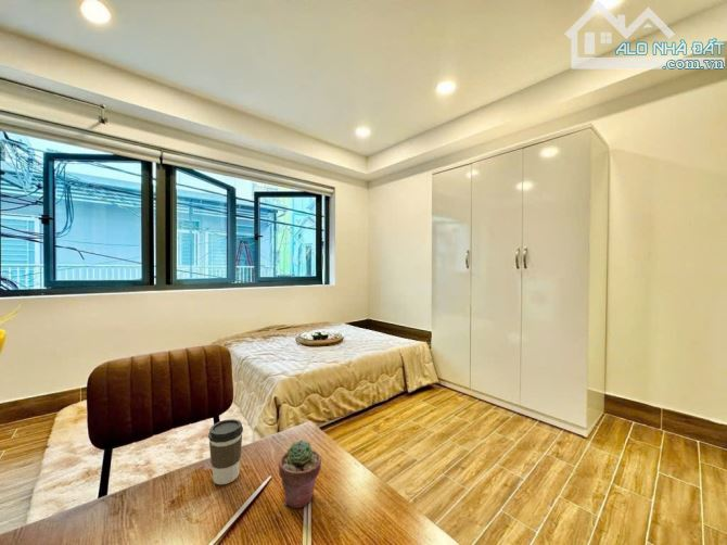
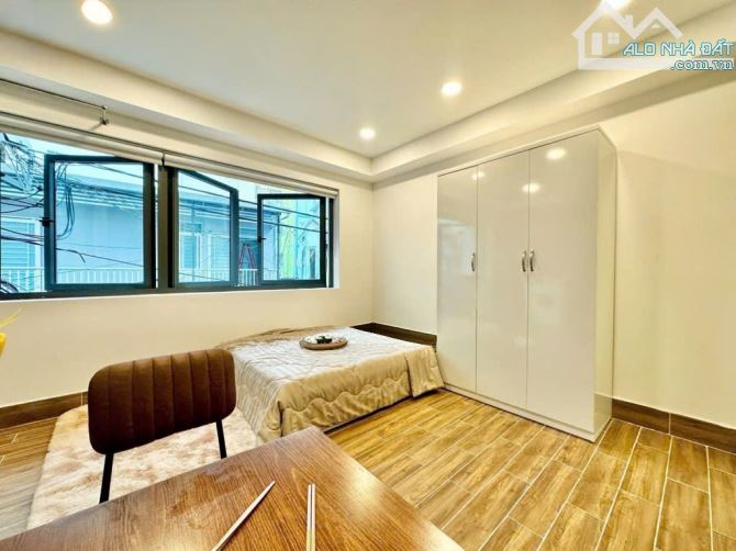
- coffee cup [207,418,244,485]
- potted succulent [278,439,322,509]
